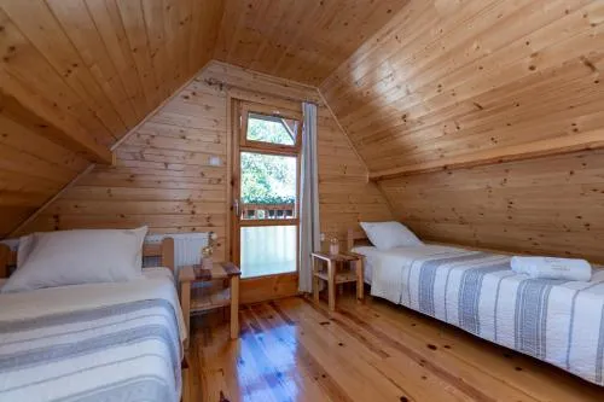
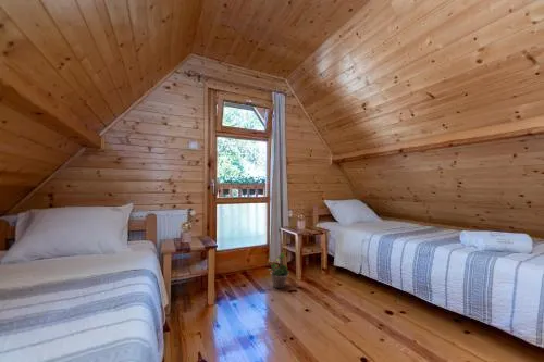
+ potted plant [267,252,290,289]
